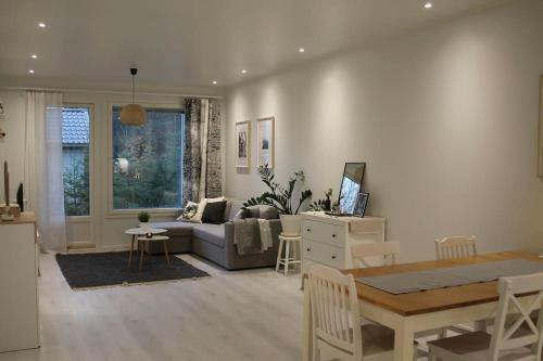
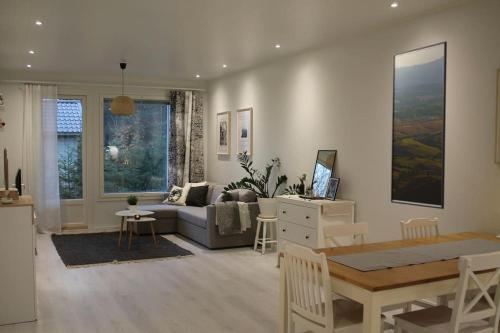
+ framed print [390,40,448,210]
